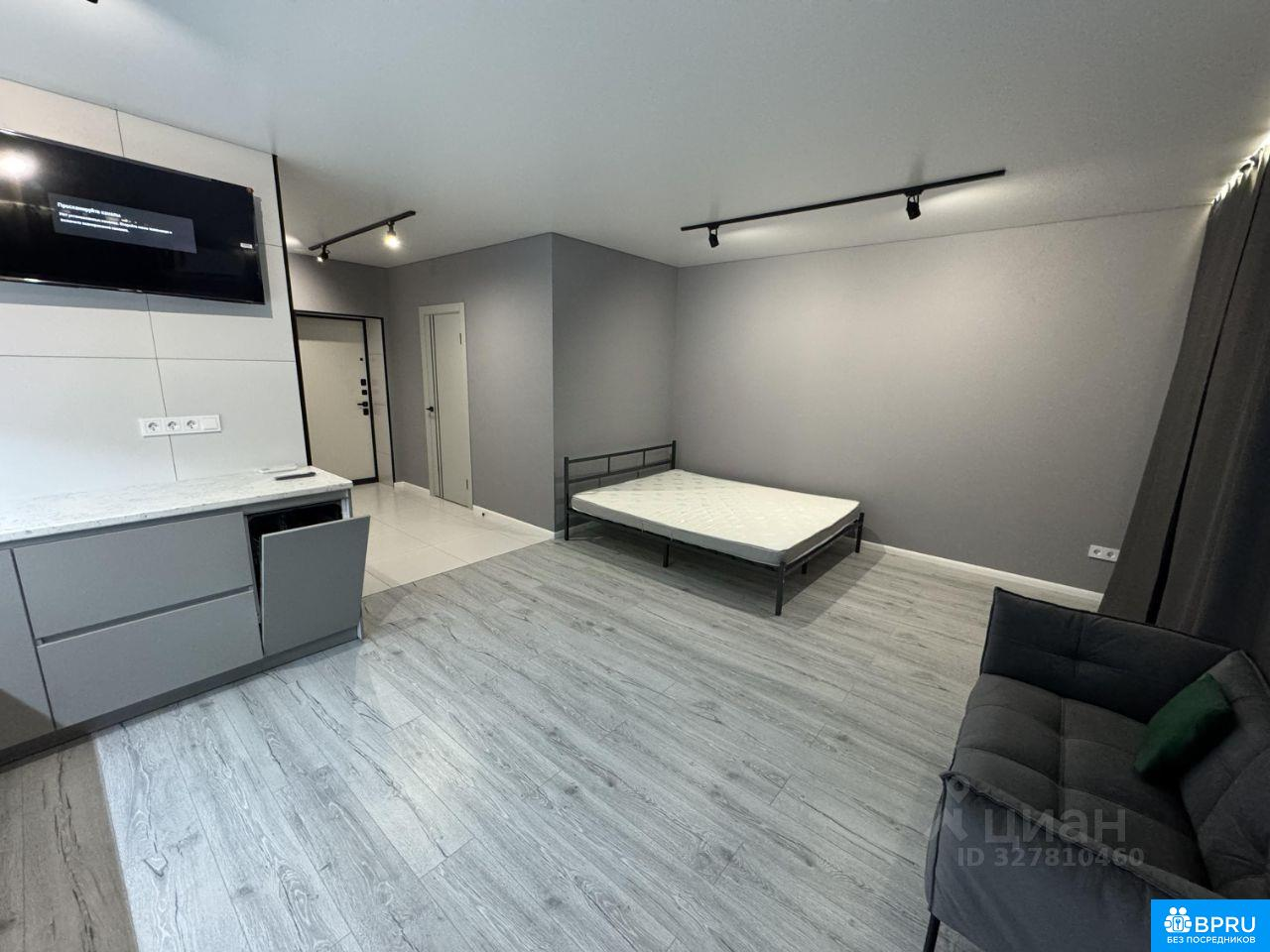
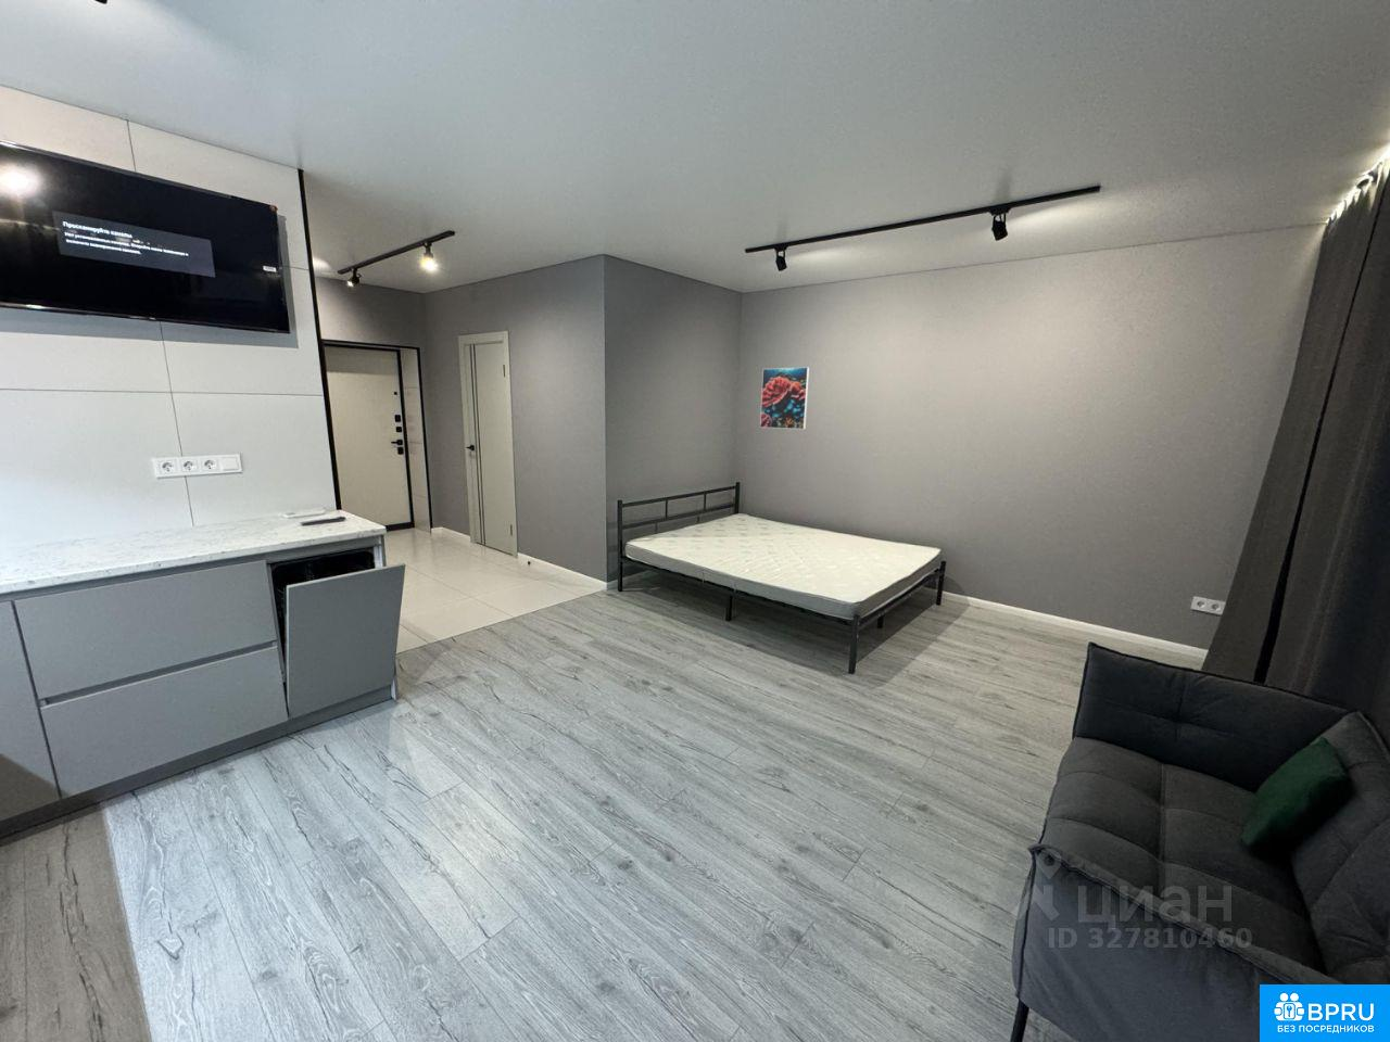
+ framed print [760,366,810,430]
